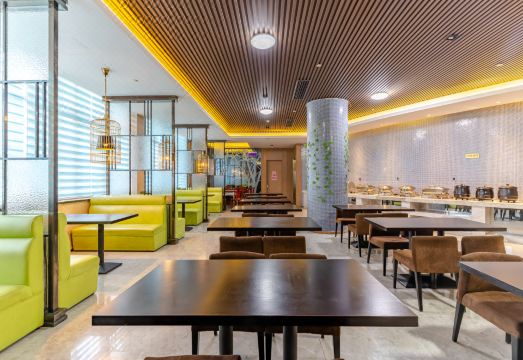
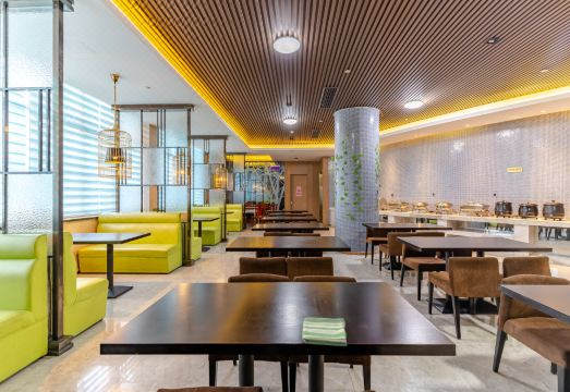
+ dish towel [301,317,348,347]
